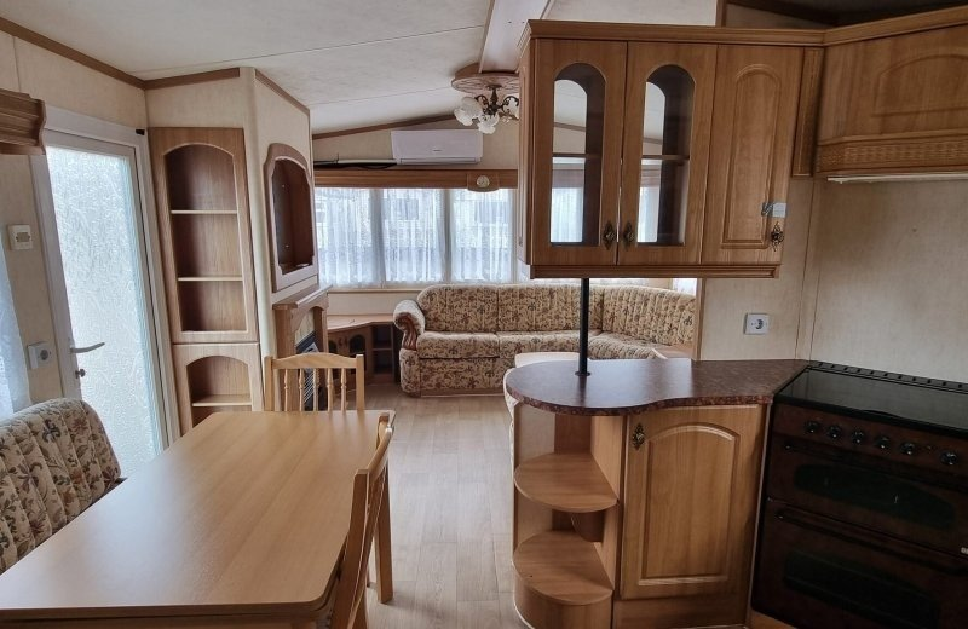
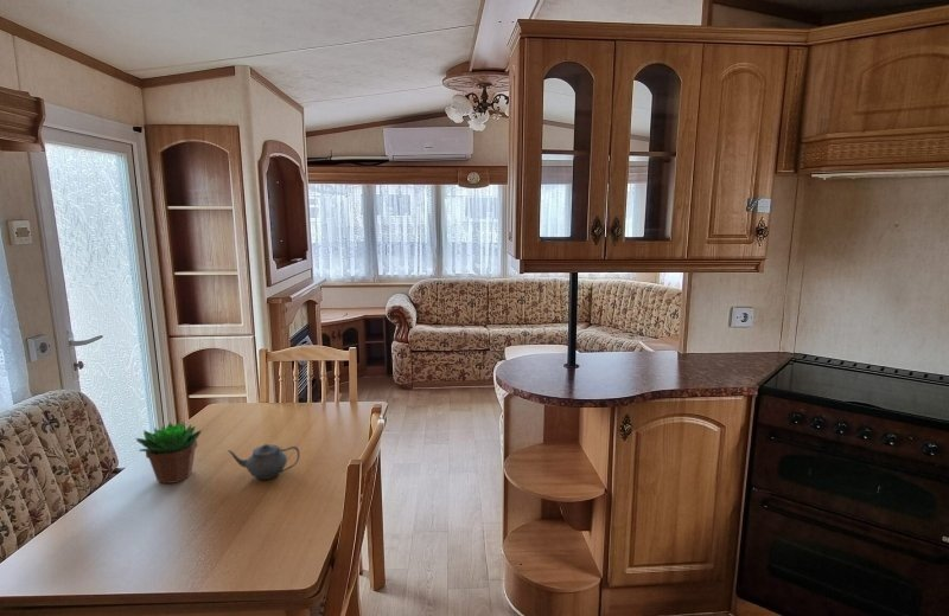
+ teapot [227,443,301,481]
+ succulent plant [134,421,203,485]
